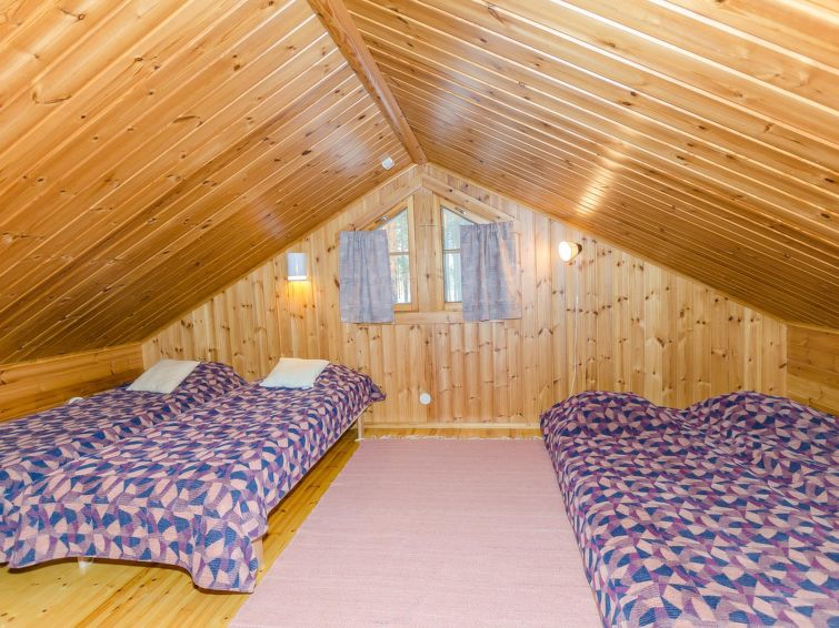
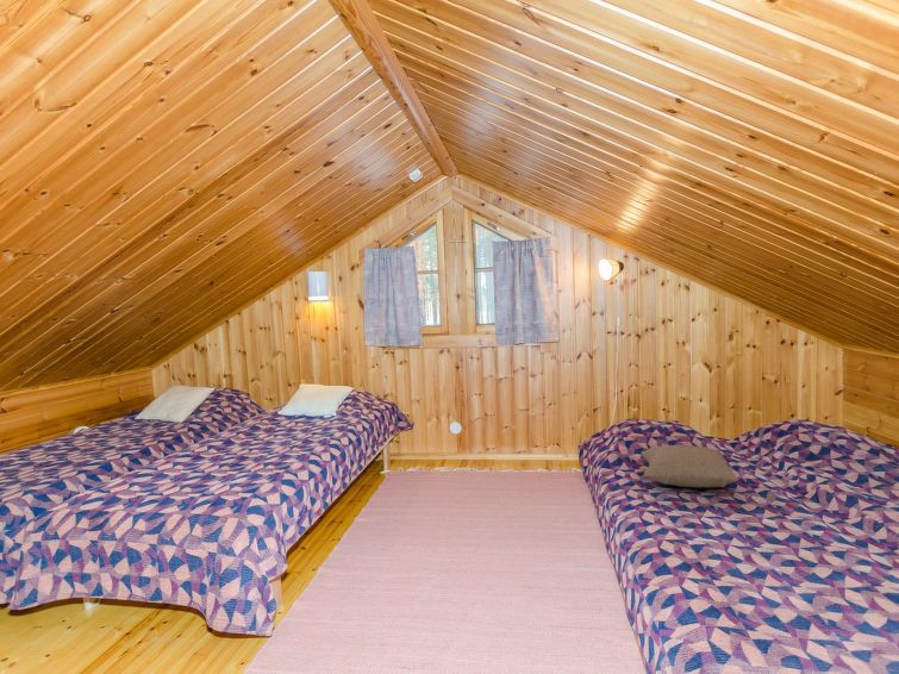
+ pillow [641,444,738,488]
